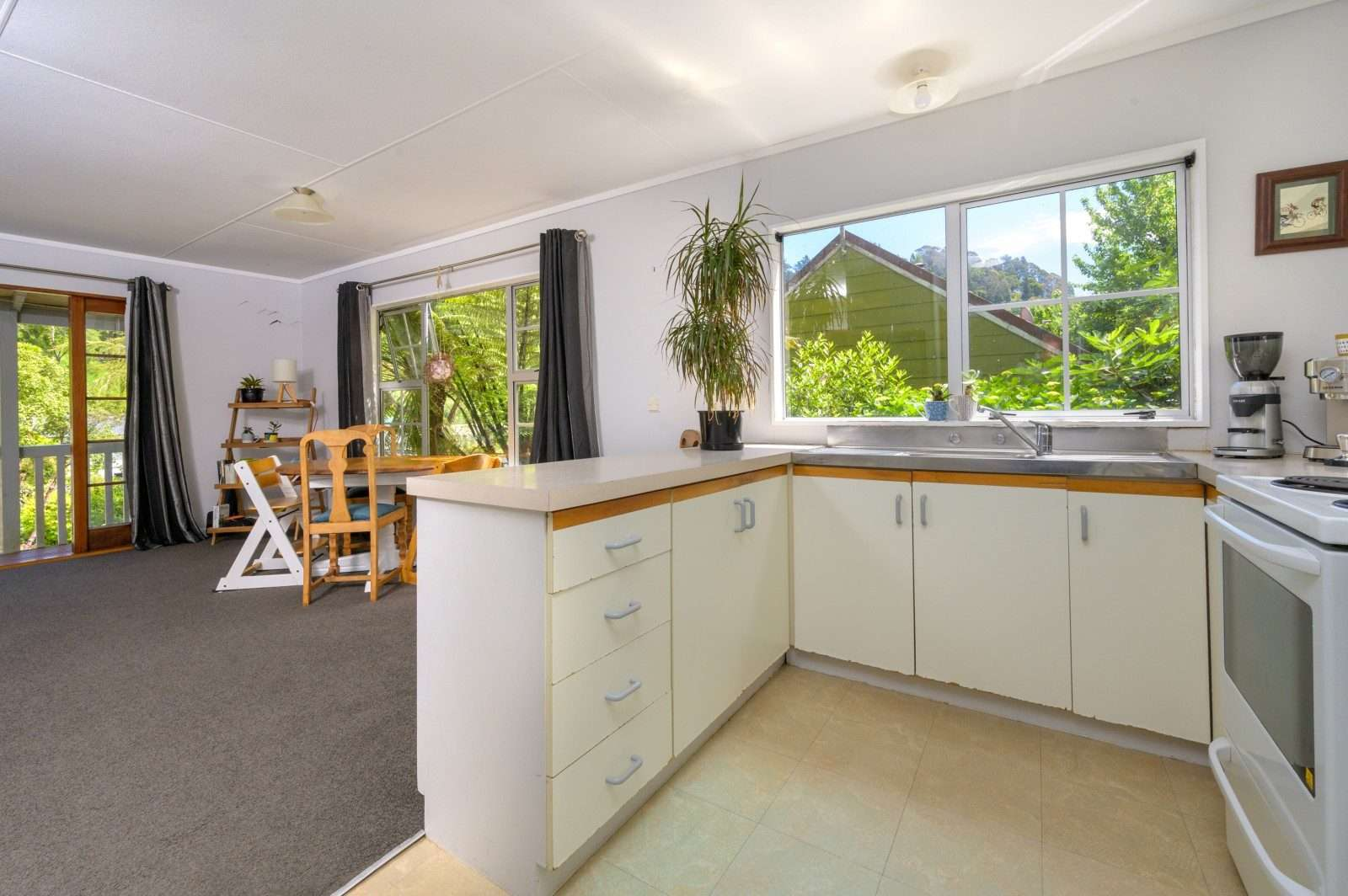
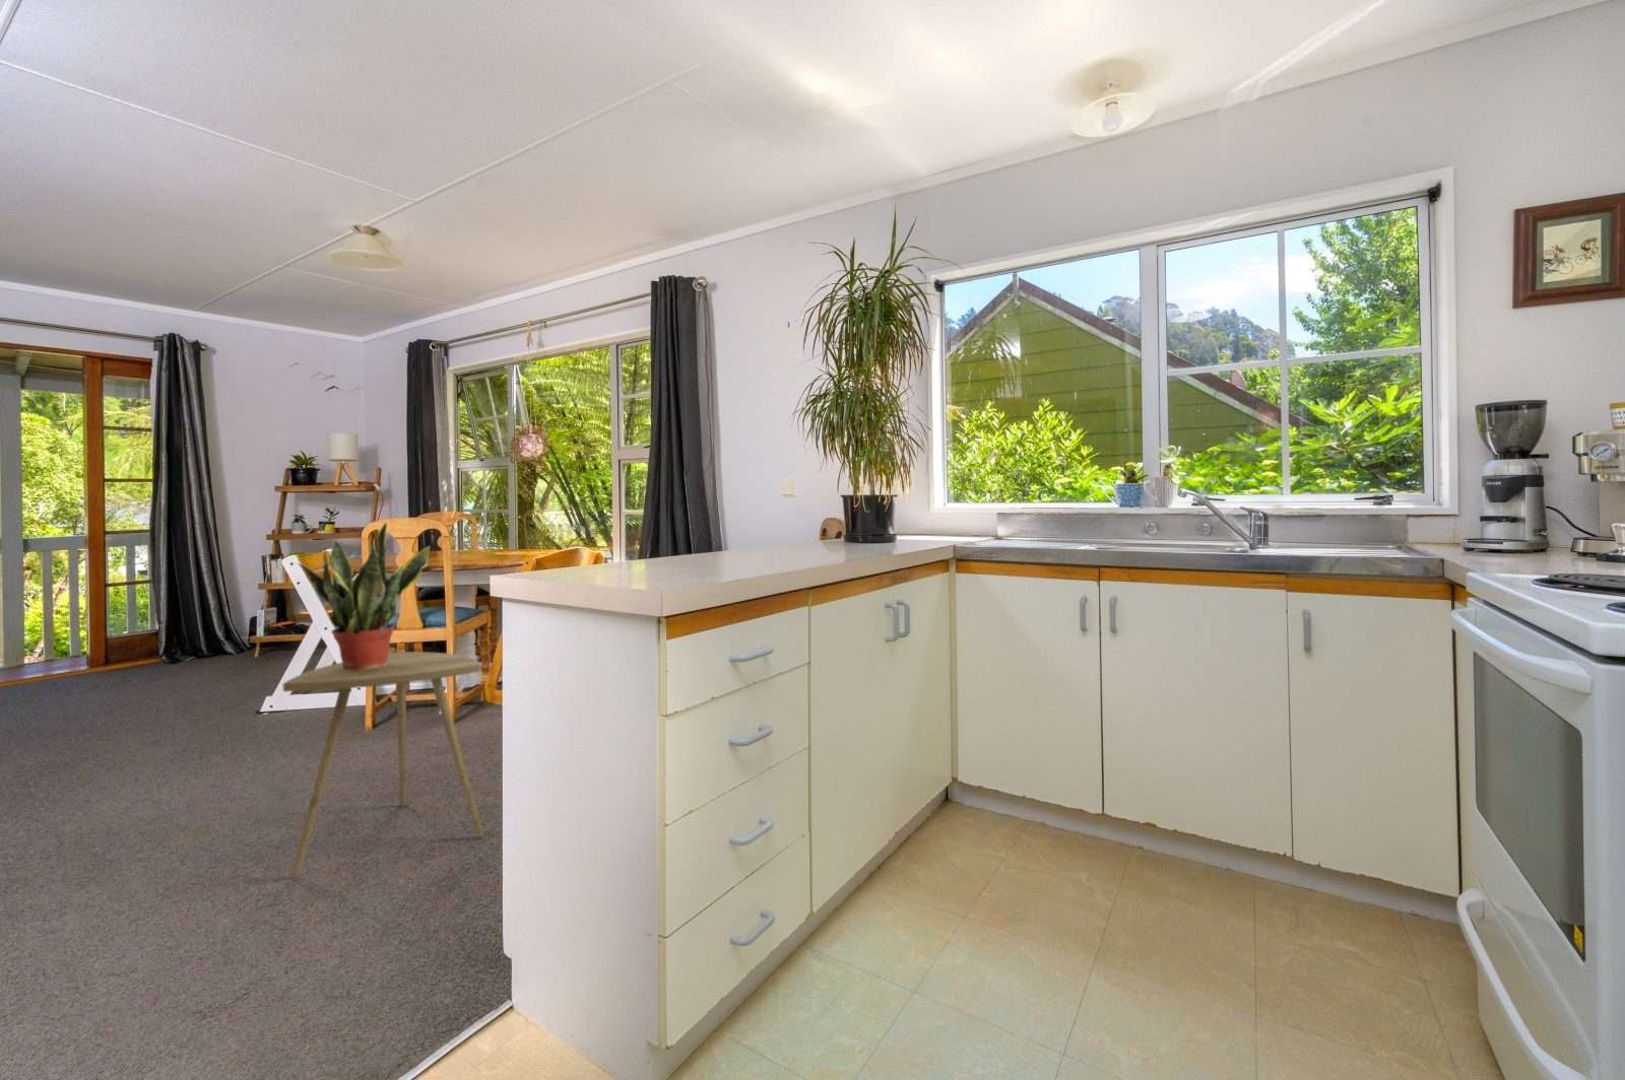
+ side table [282,651,485,878]
+ potted plant [297,522,432,670]
